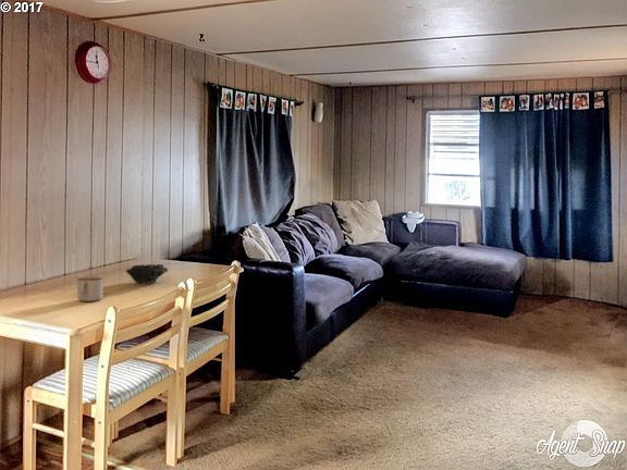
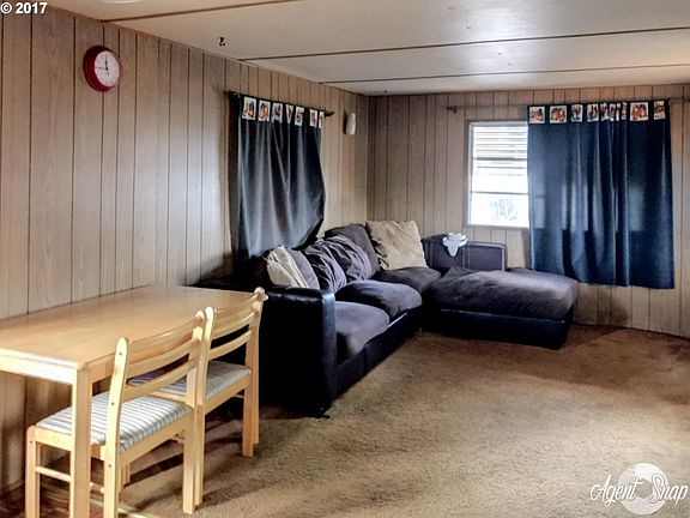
- mug [76,275,103,302]
- bowl [124,263,169,284]
